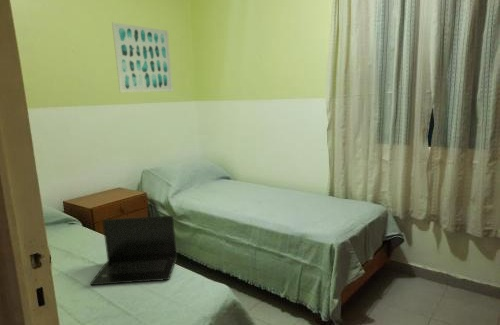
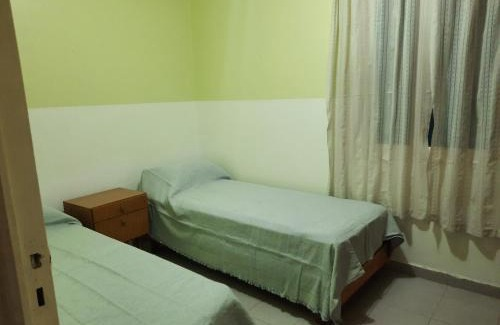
- laptop [89,215,178,286]
- wall art [111,21,174,94]
